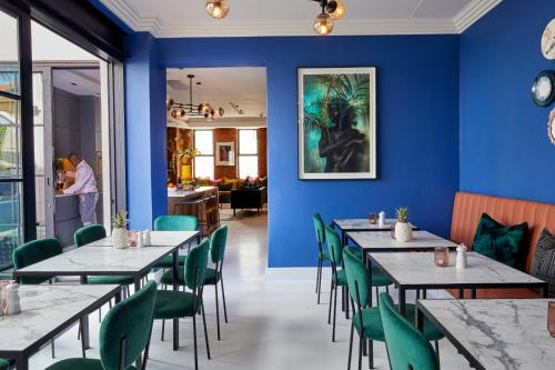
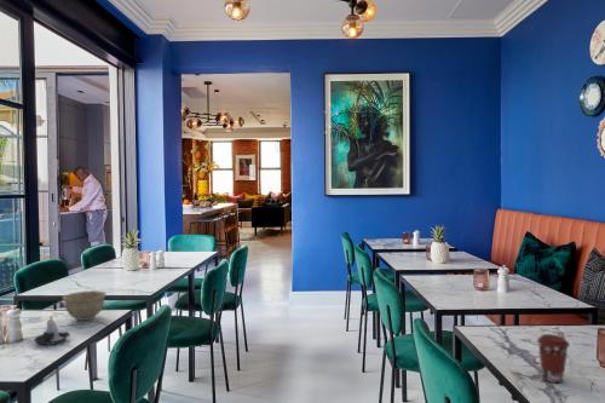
+ coffee cup [536,333,571,384]
+ candle [33,315,71,346]
+ bowl [62,289,108,322]
